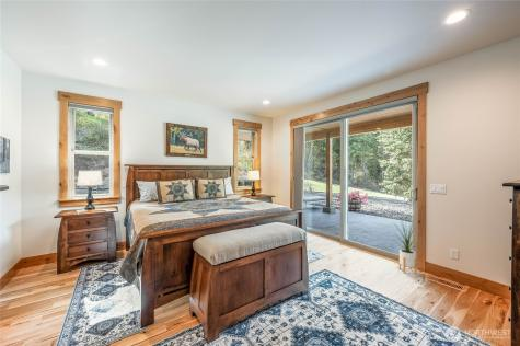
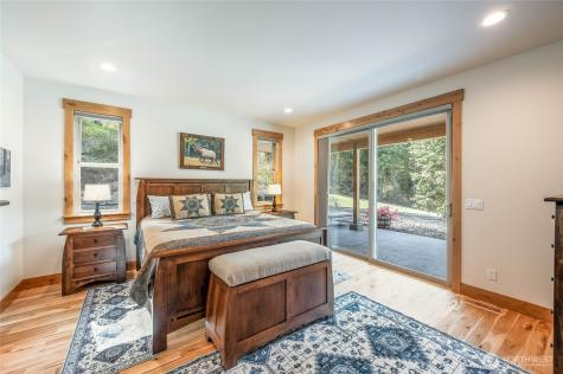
- house plant [393,221,421,275]
